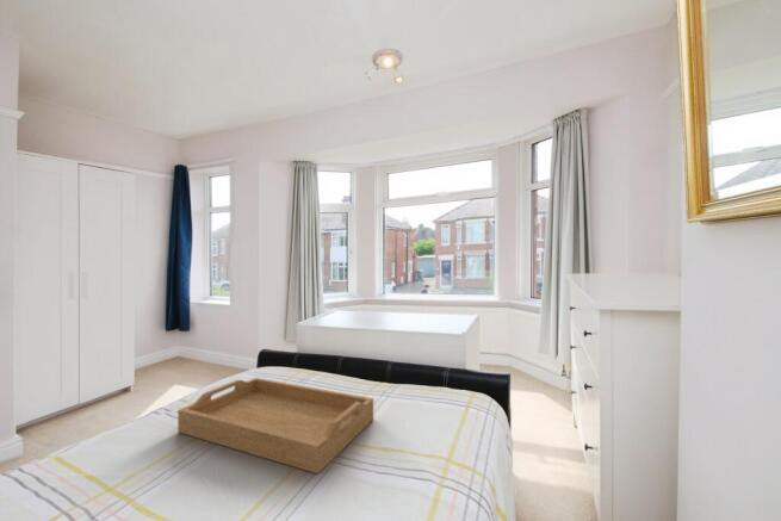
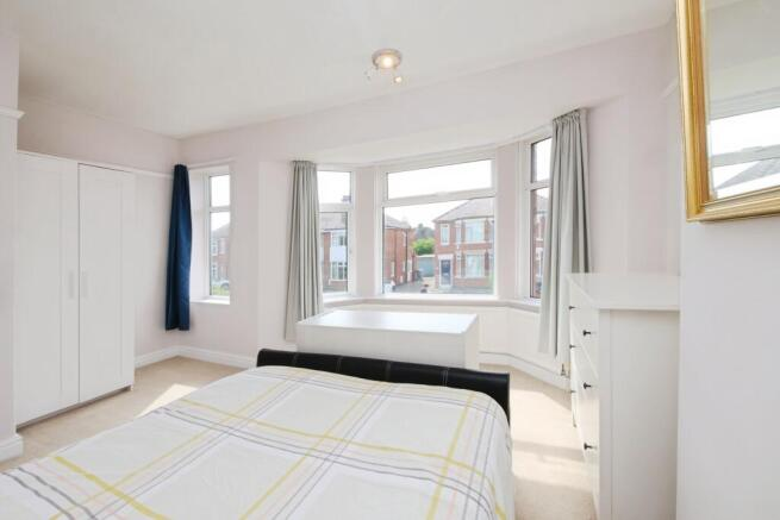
- serving tray [176,377,374,475]
